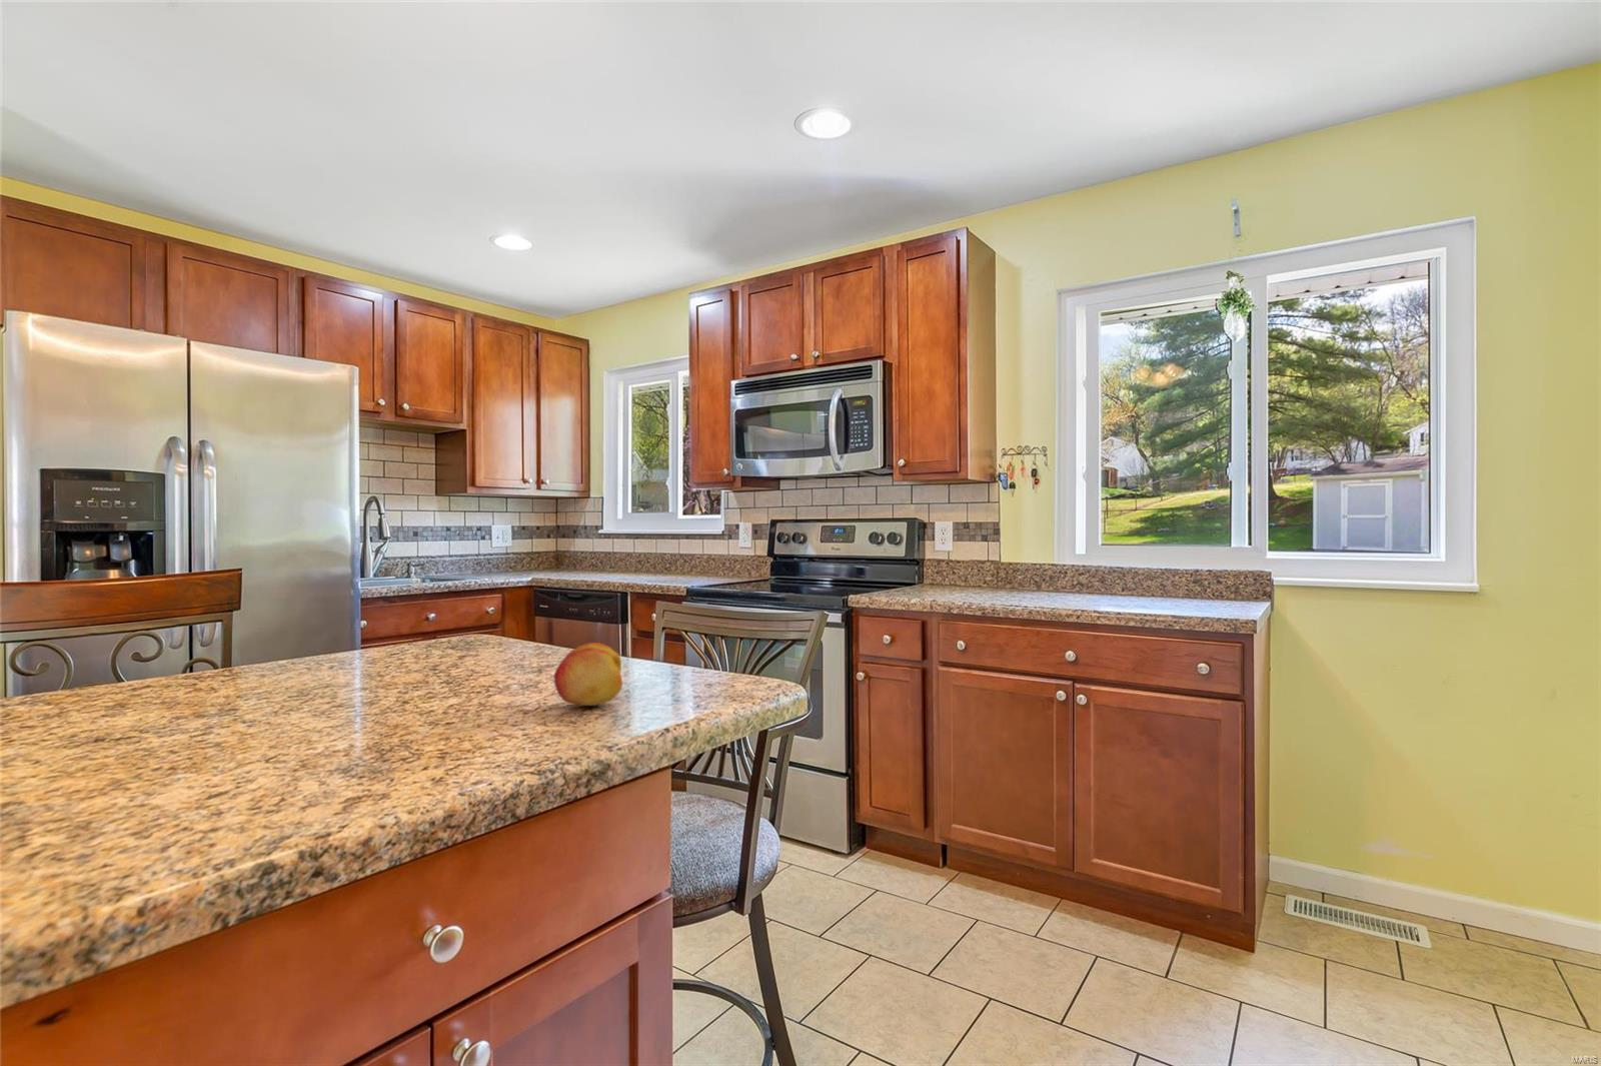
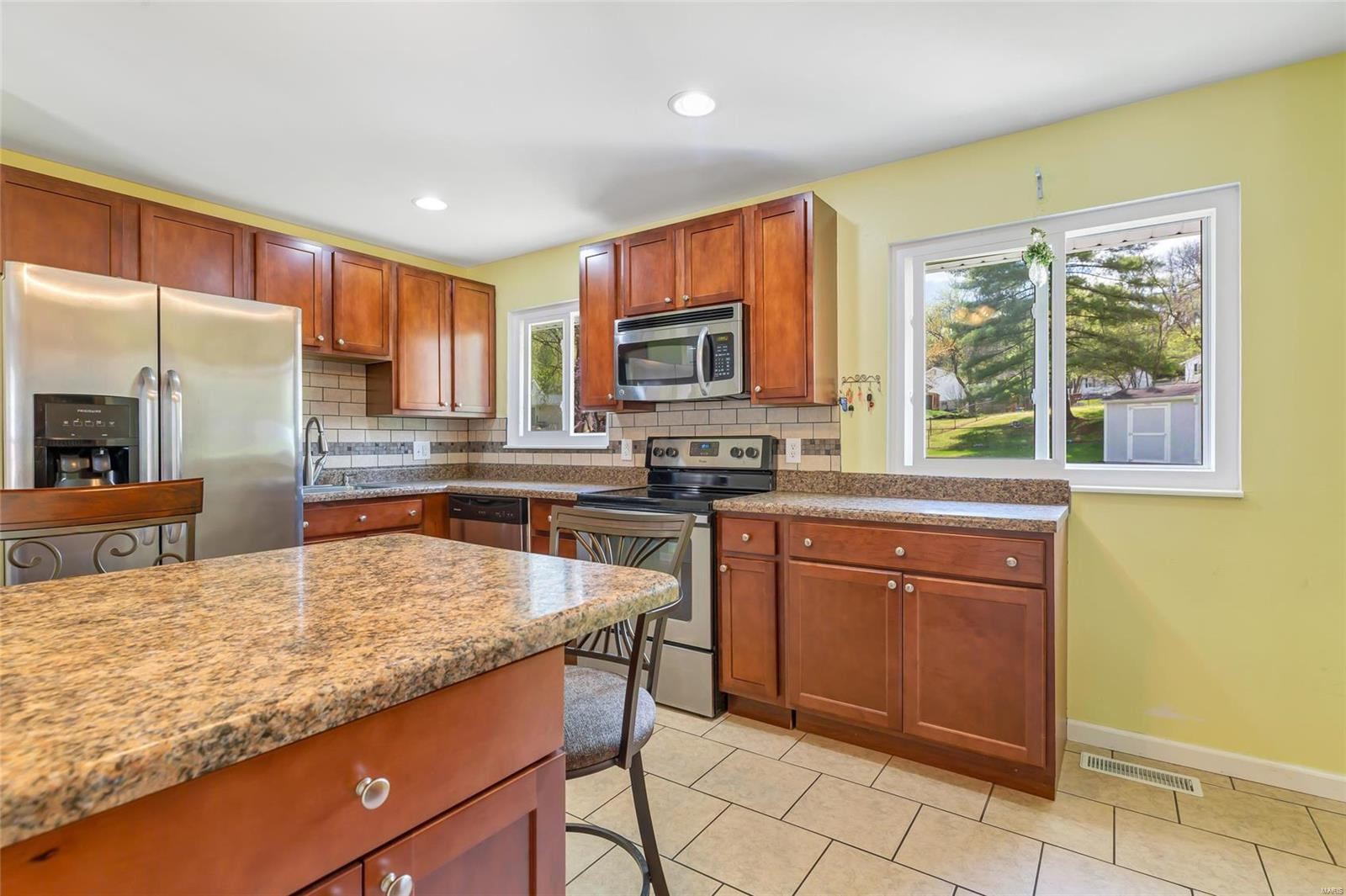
- fruit [552,641,623,707]
